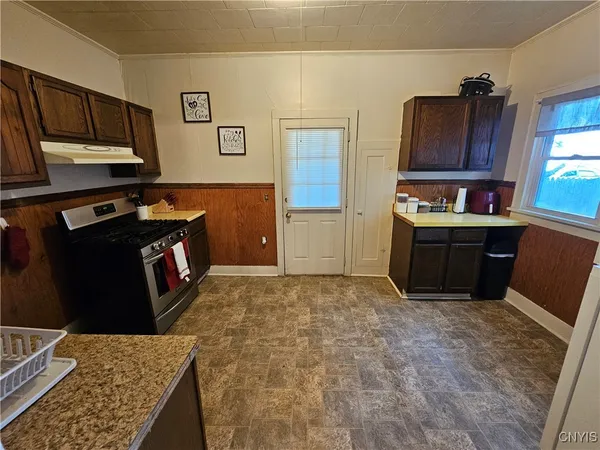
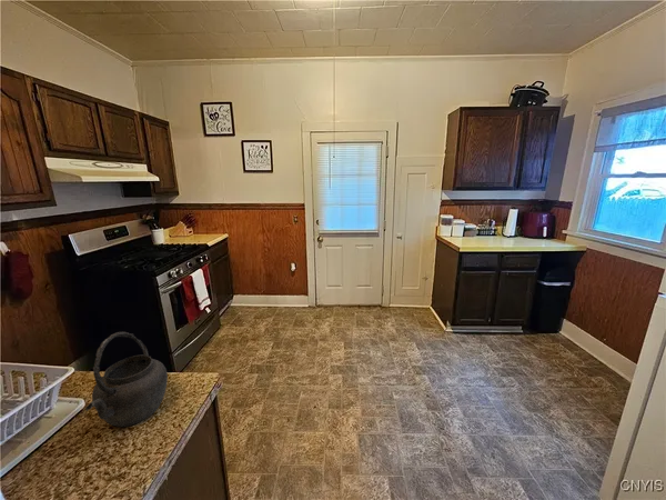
+ kettle [84,331,169,428]
